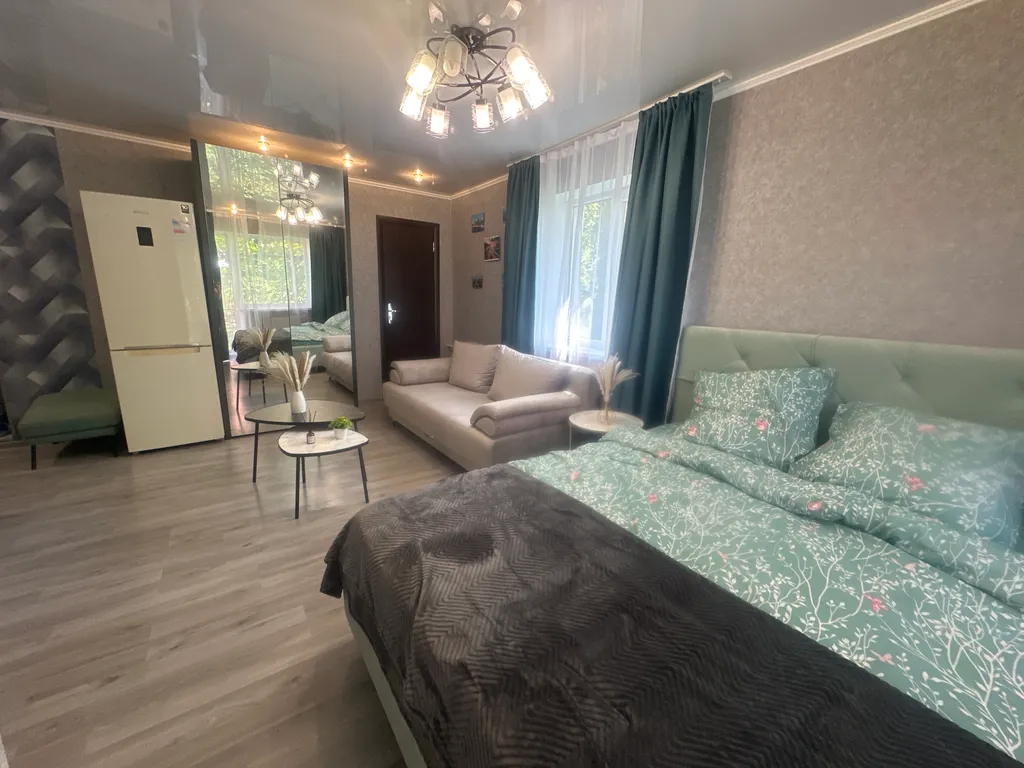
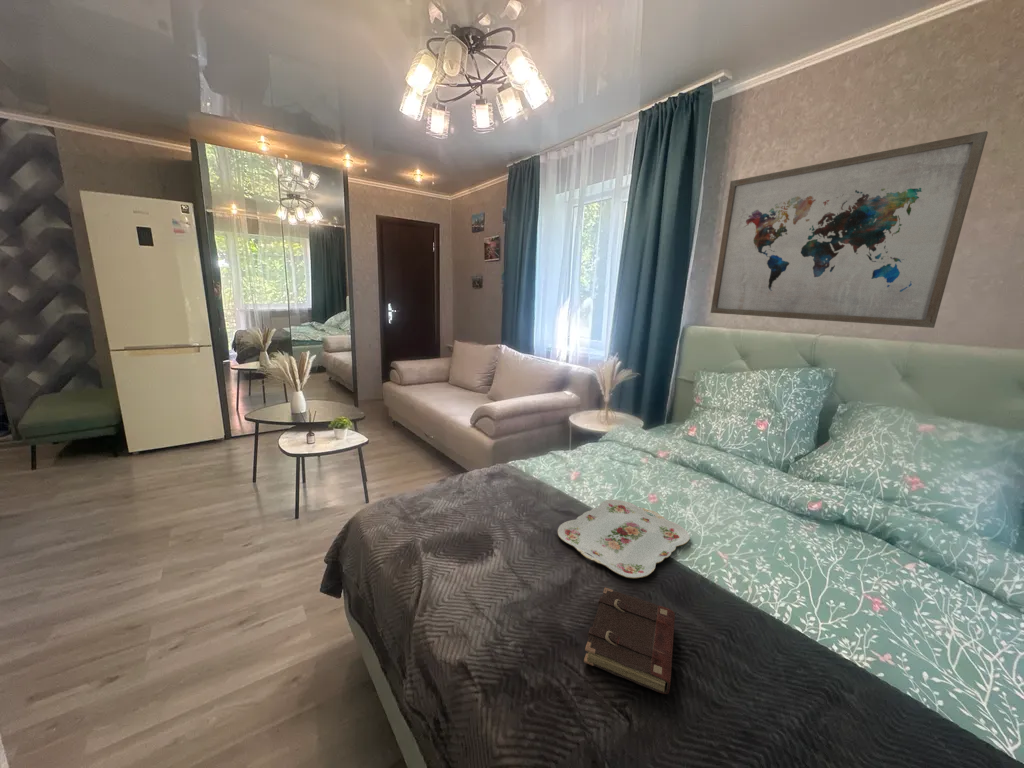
+ wall art [710,130,989,329]
+ serving tray [557,499,691,579]
+ book [583,587,676,695]
